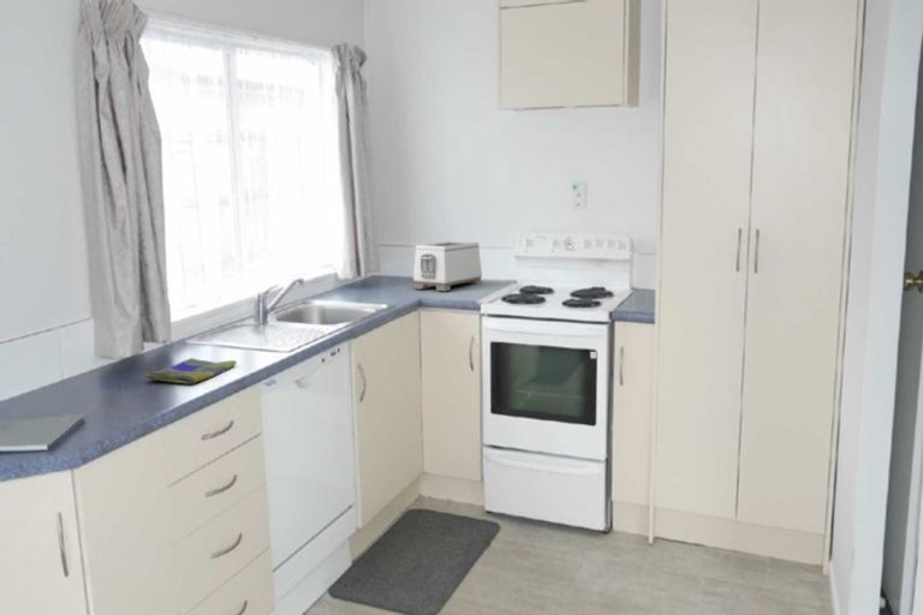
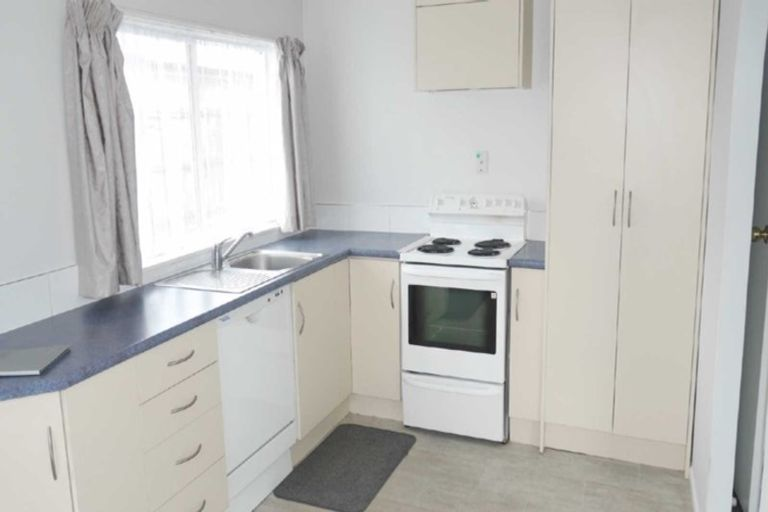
- dish towel [144,357,238,384]
- toaster [412,240,483,292]
